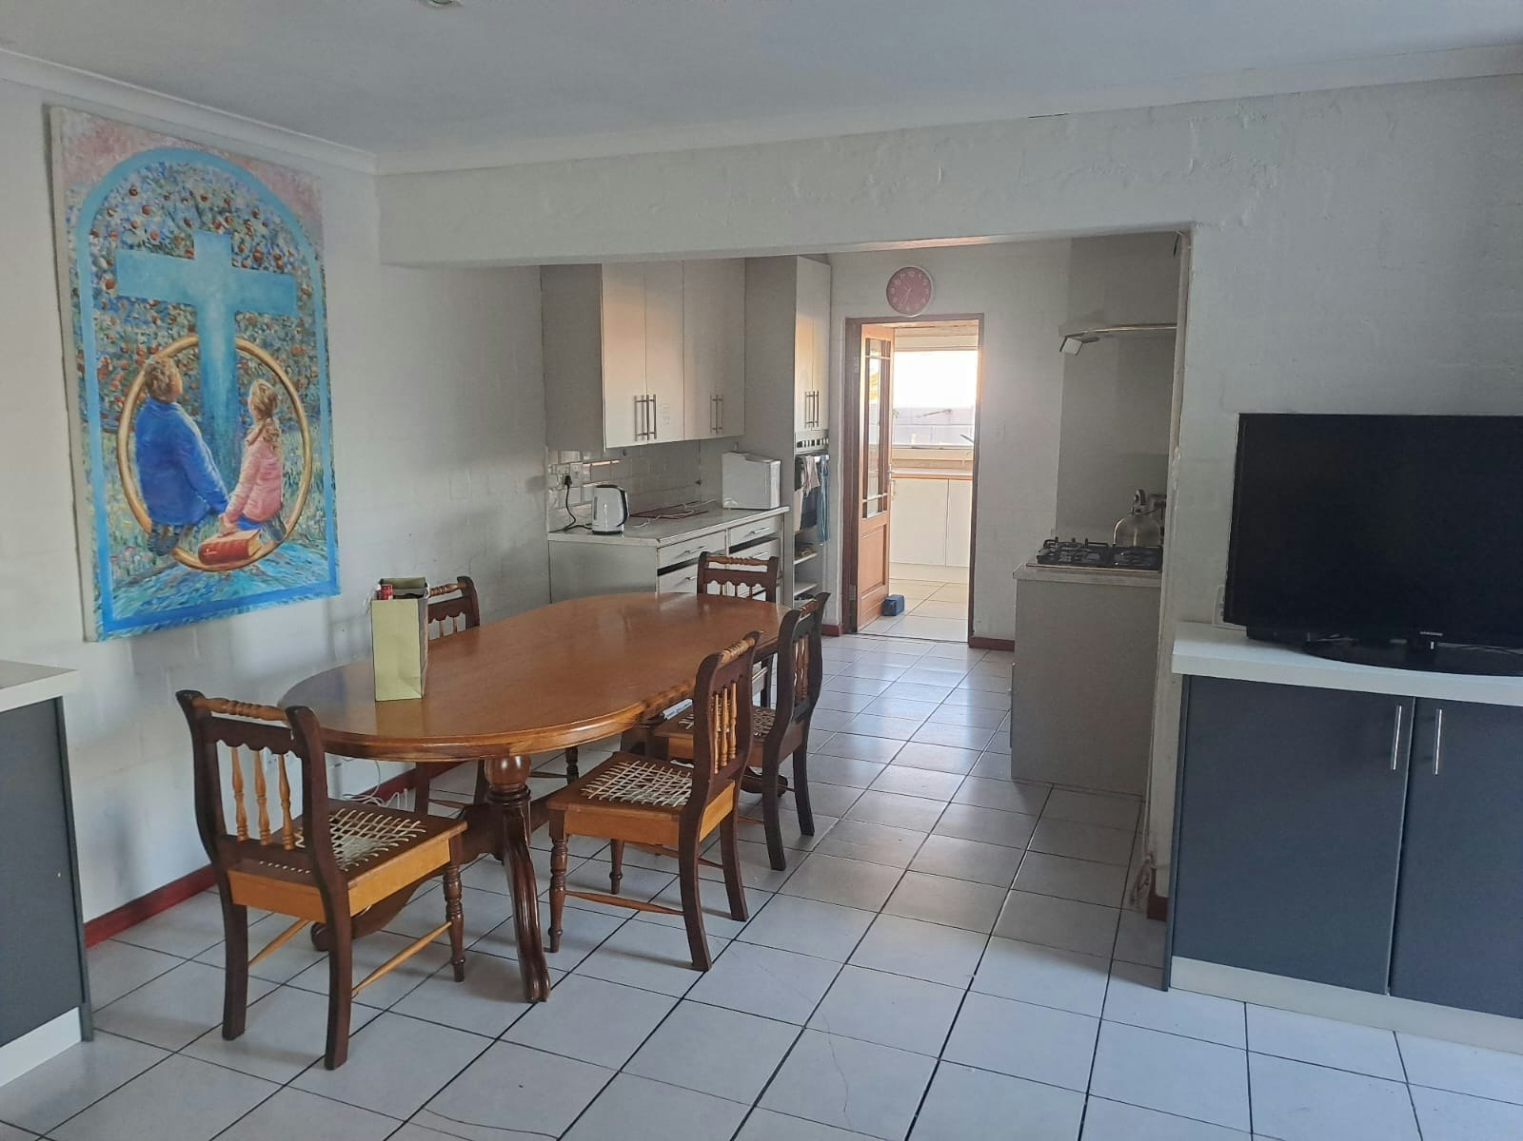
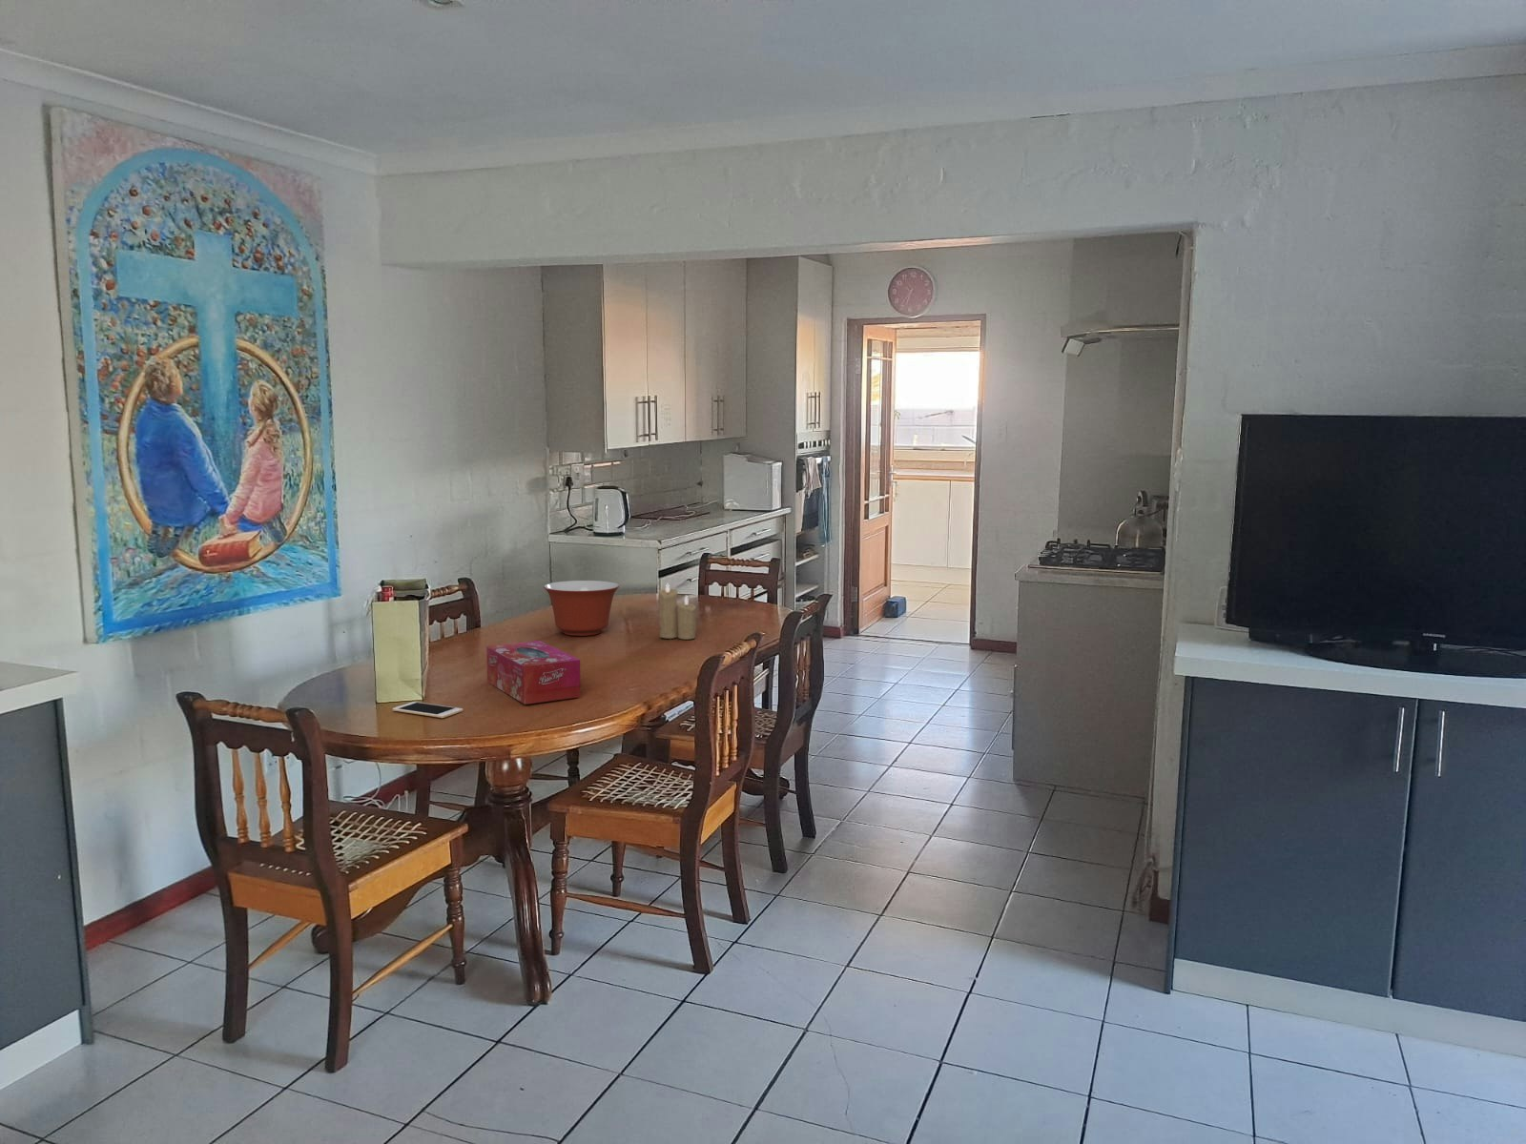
+ cell phone [392,701,464,719]
+ candle [658,583,697,640]
+ tissue box [485,639,582,705]
+ mixing bowl [543,579,620,637]
